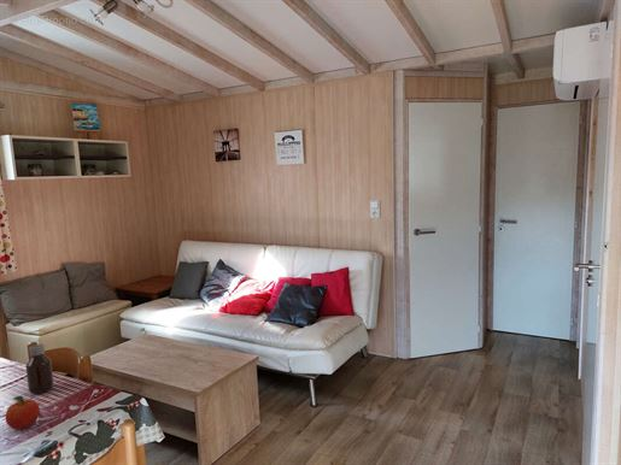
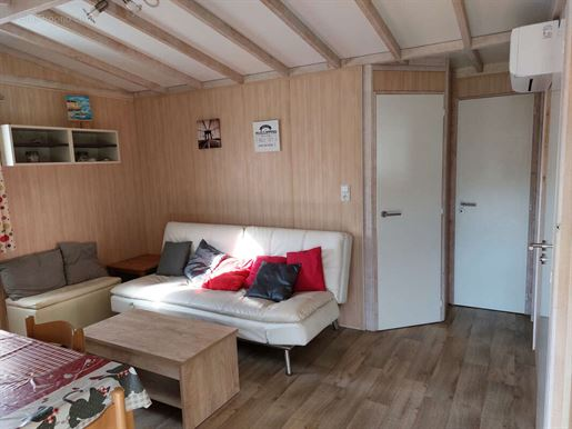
- bottle [24,343,54,395]
- fruit [5,395,41,430]
